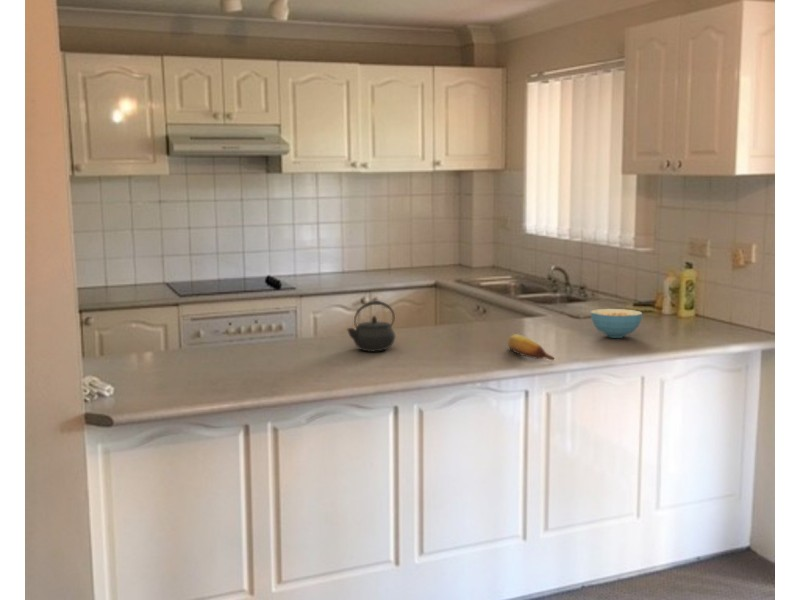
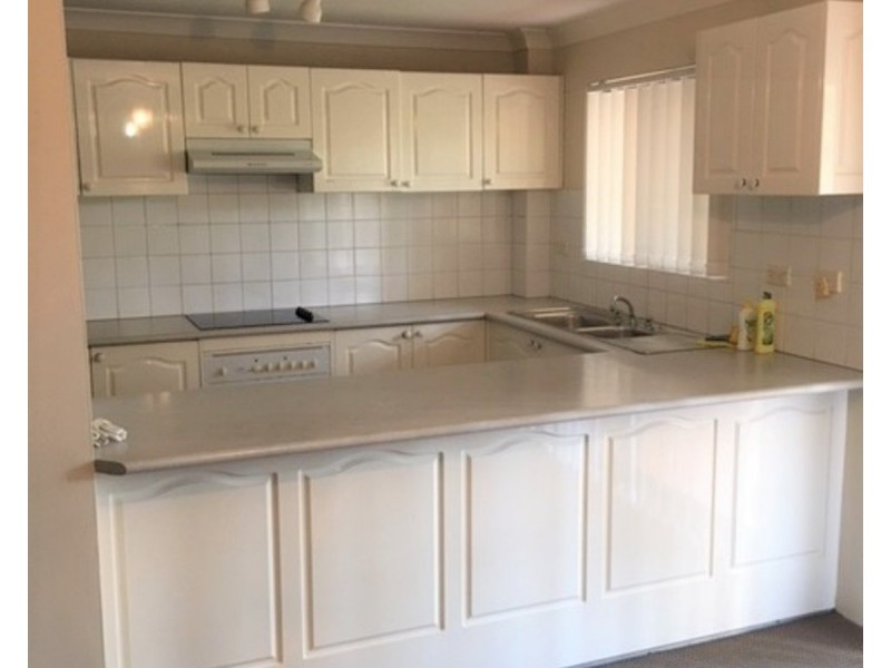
- fruit [507,333,555,362]
- cereal bowl [590,308,643,339]
- kettle [346,300,396,353]
